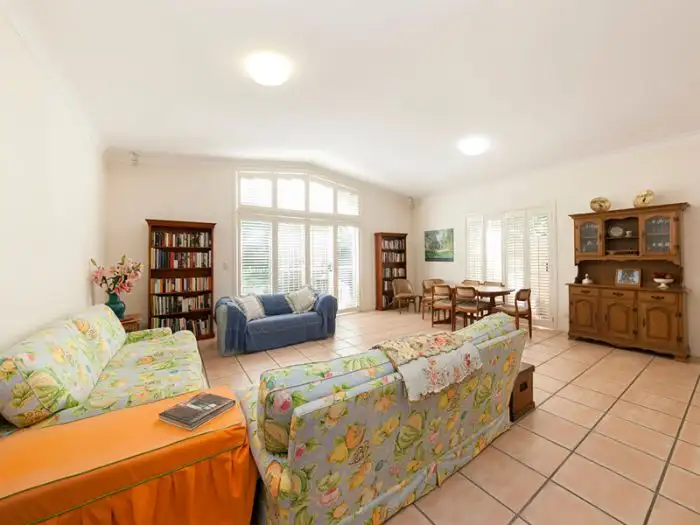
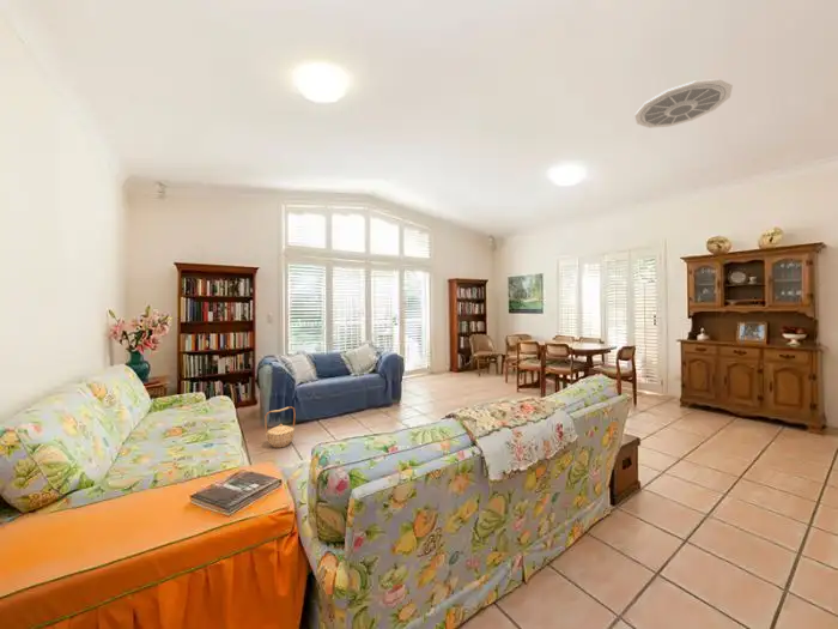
+ ceiling vent [633,78,734,129]
+ basket [263,406,297,449]
